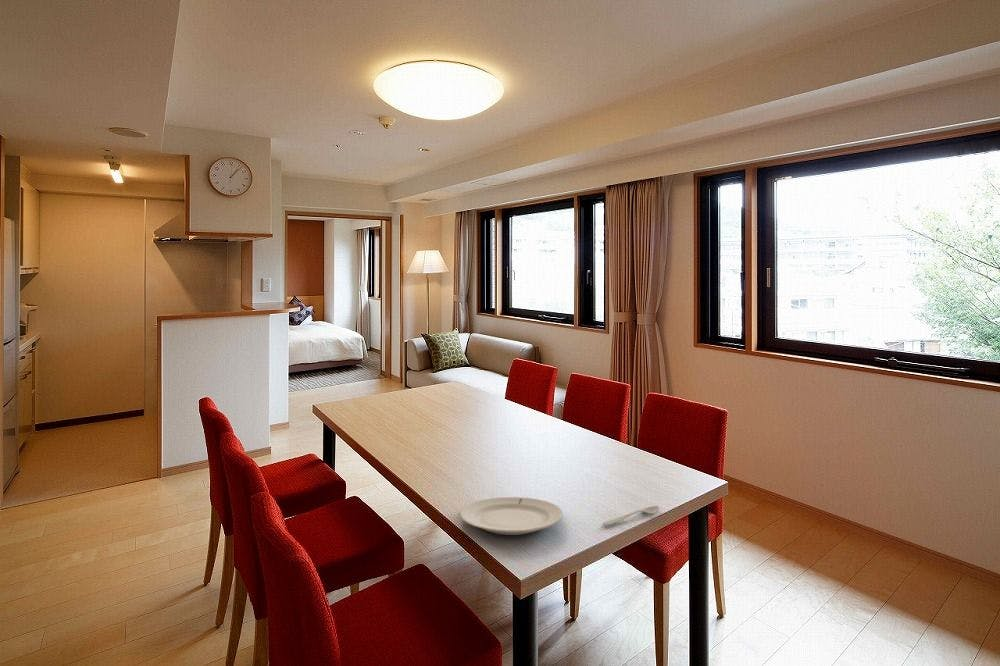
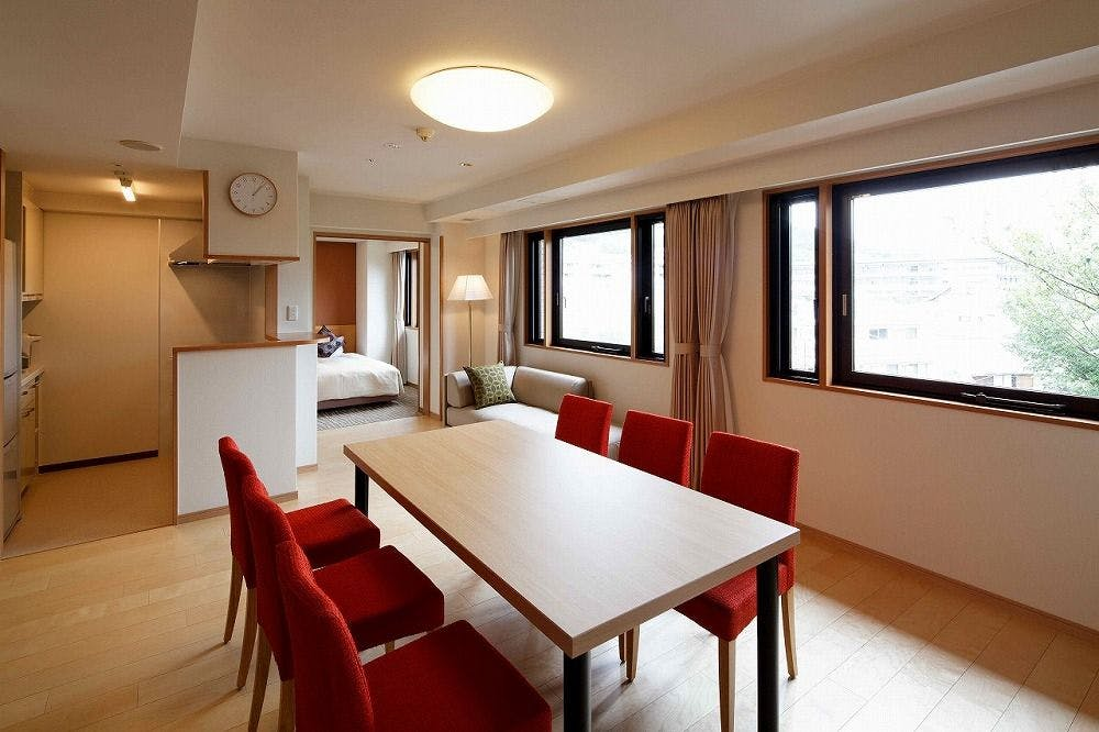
- chinaware [459,496,564,536]
- spoon [601,505,660,526]
